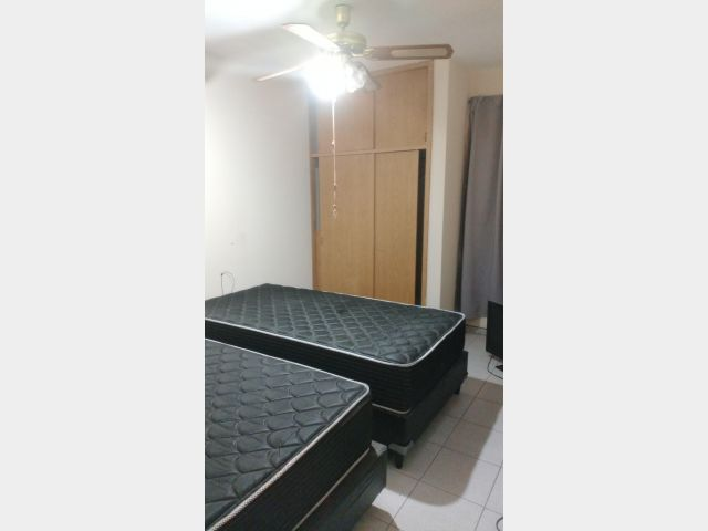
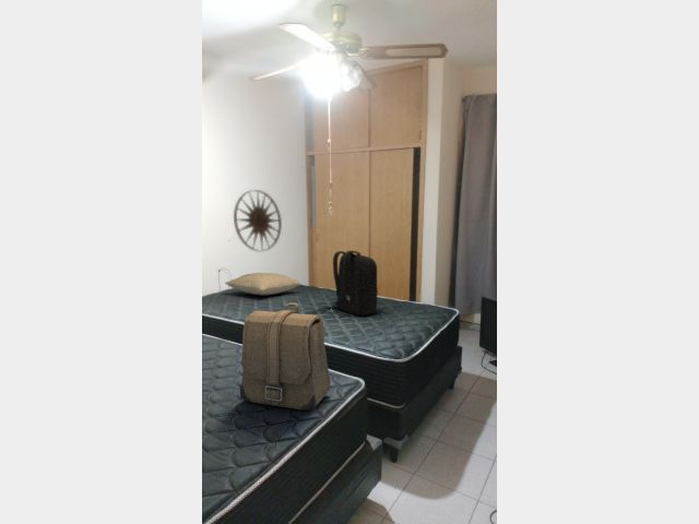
+ pillow [224,272,301,296]
+ backpack [239,301,331,412]
+ backpack [332,250,379,317]
+ wall art [233,189,283,252]
